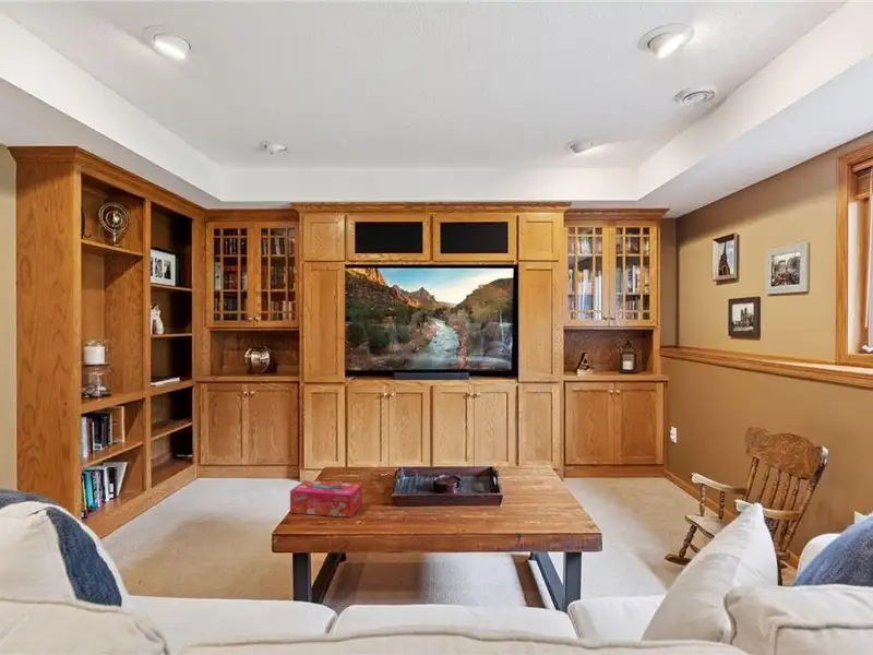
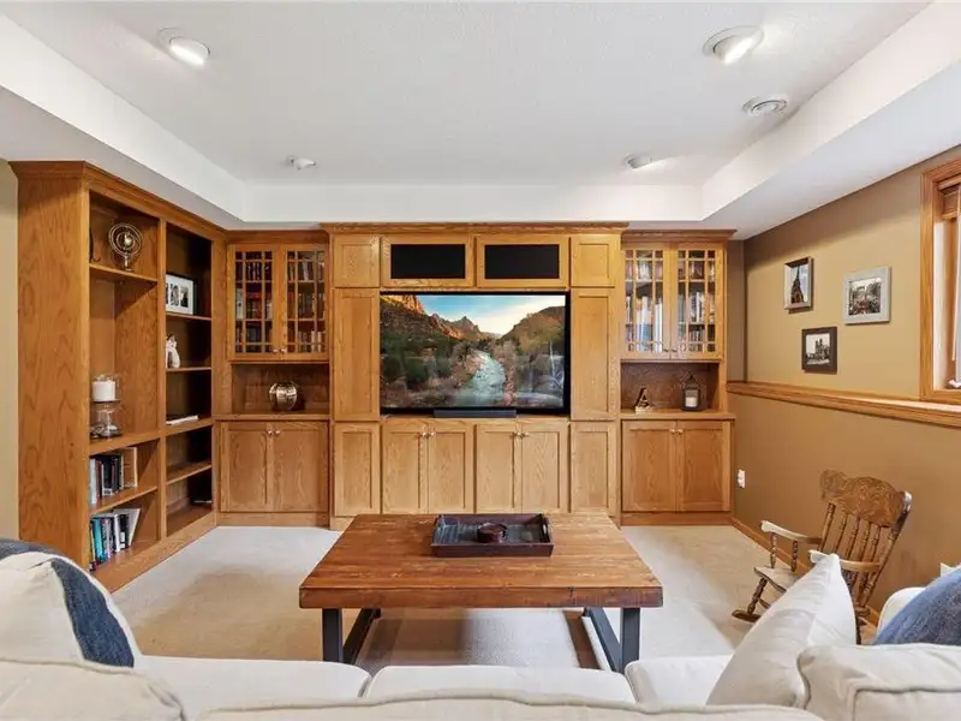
- tissue box [289,479,363,519]
